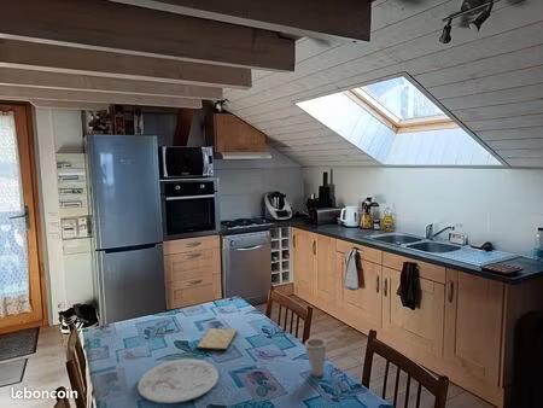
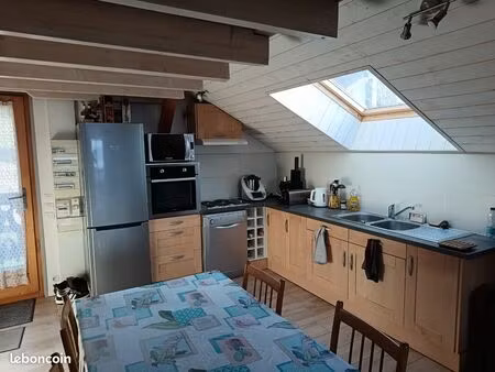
- plate [136,357,220,404]
- cup [304,337,327,378]
- cutting board [195,327,239,352]
